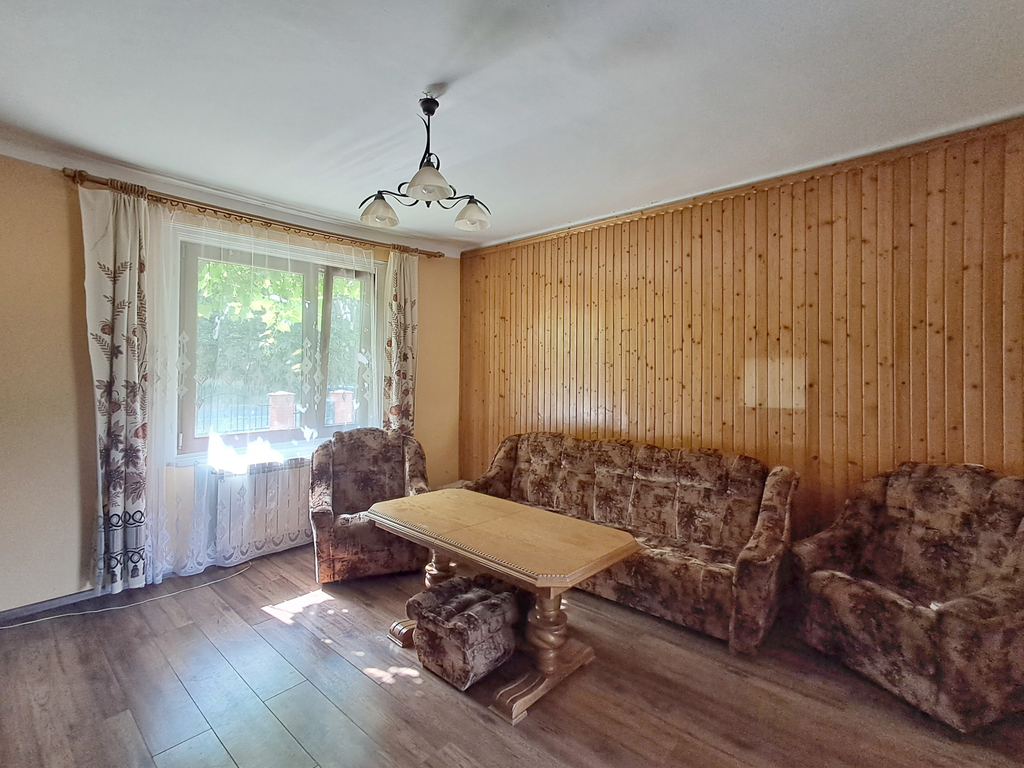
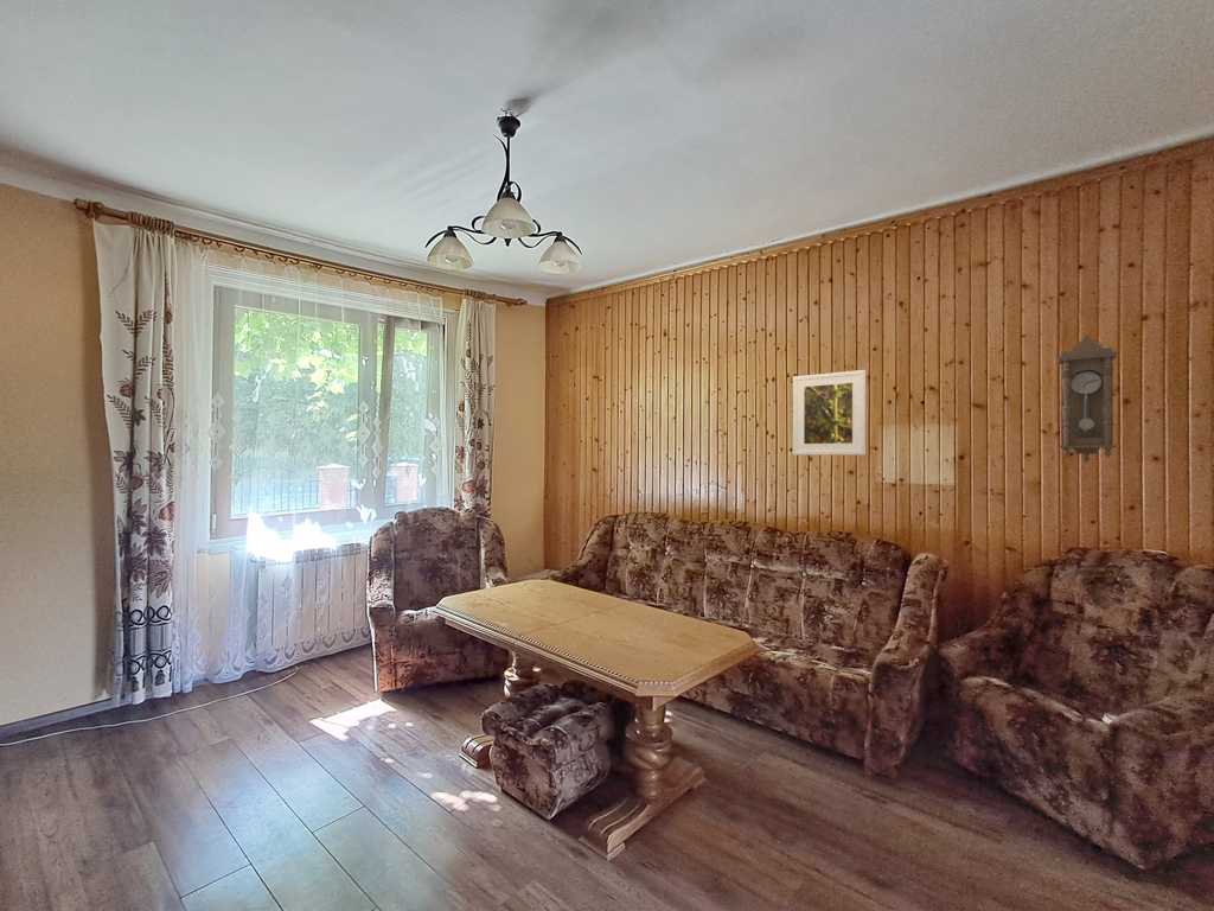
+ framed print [792,369,867,456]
+ pendulum clock [1055,333,1119,464]
